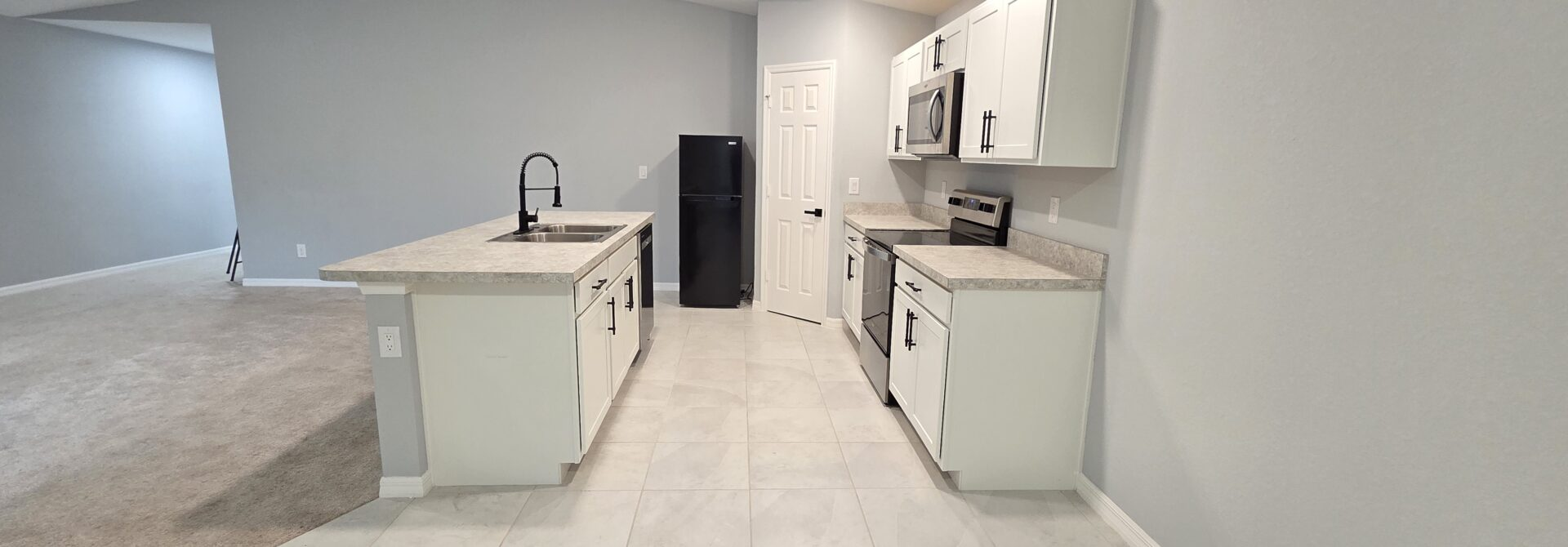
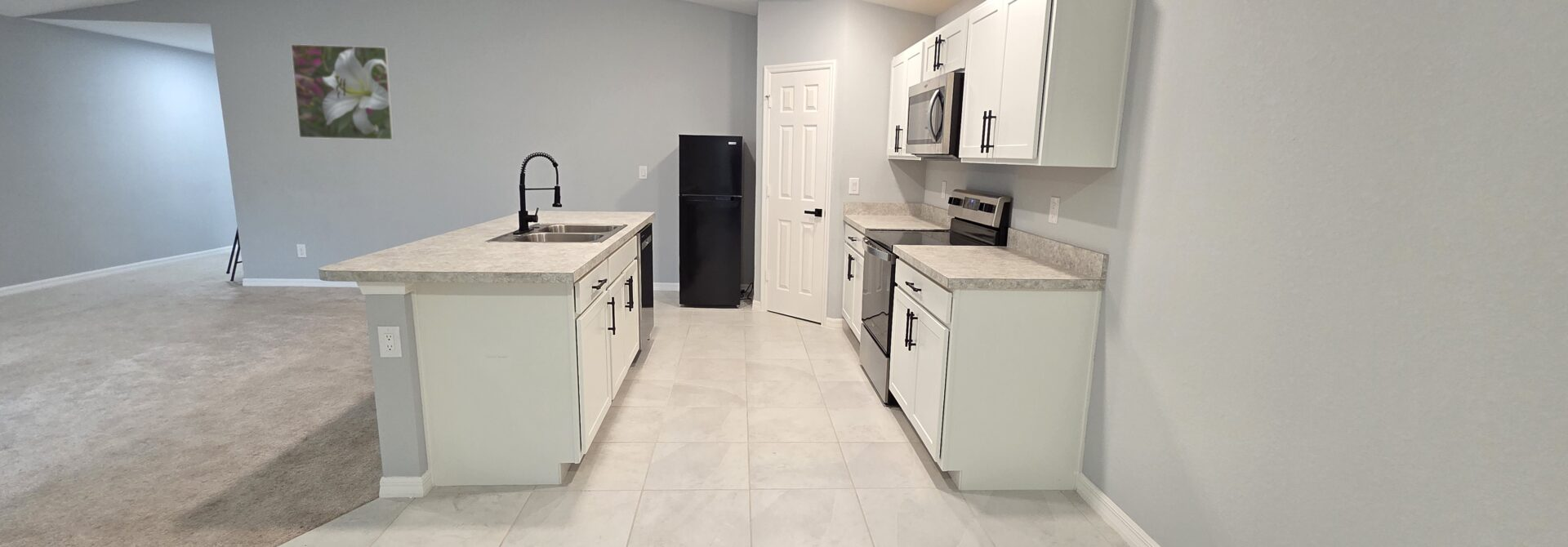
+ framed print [290,43,395,140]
